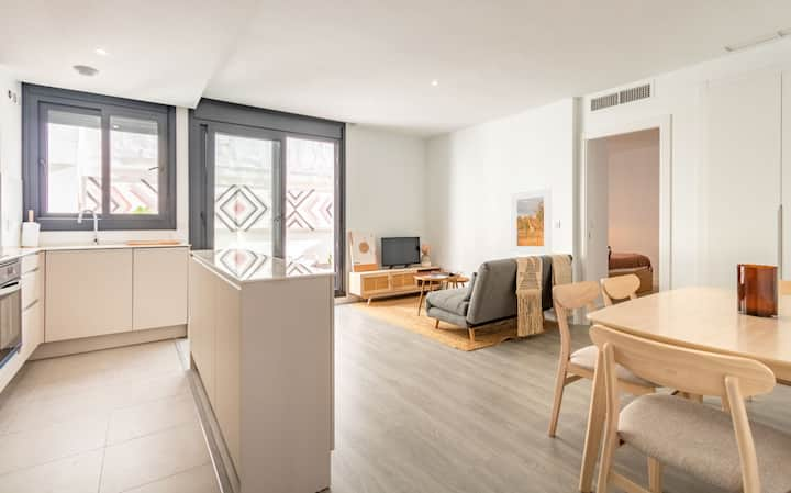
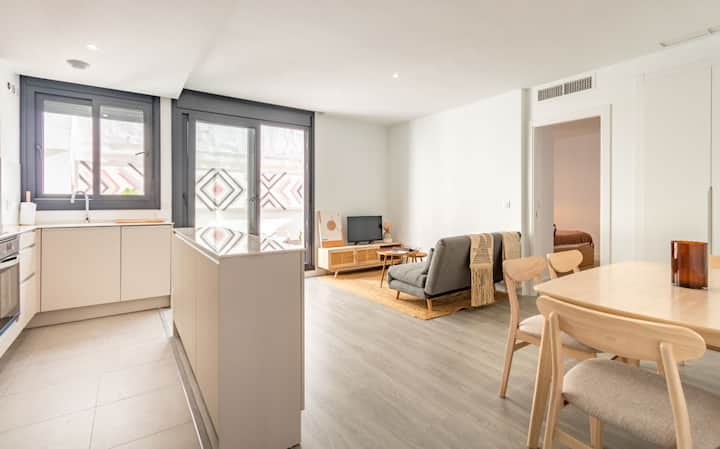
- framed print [510,187,553,255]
